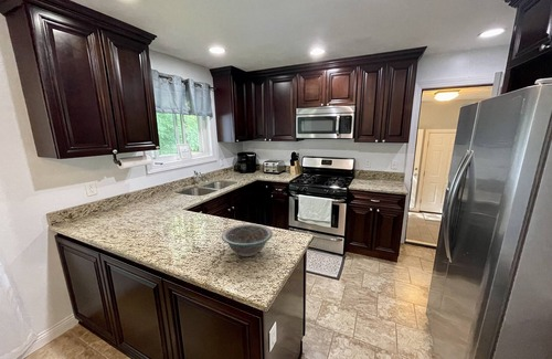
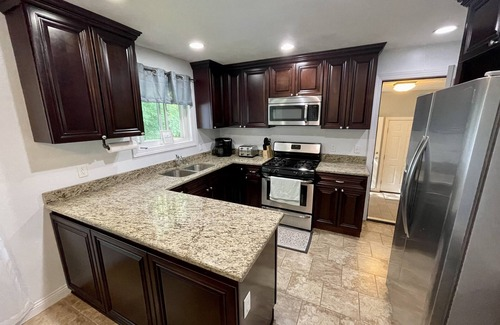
- bowl [221,223,274,257]
